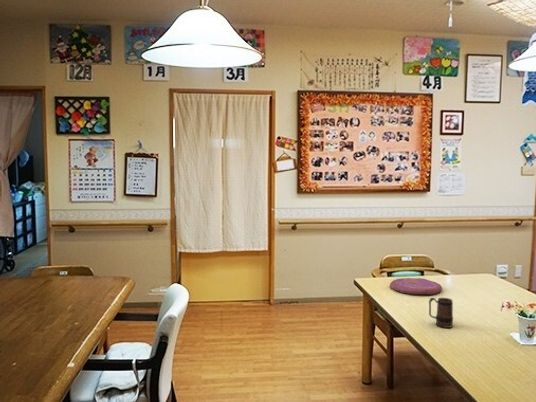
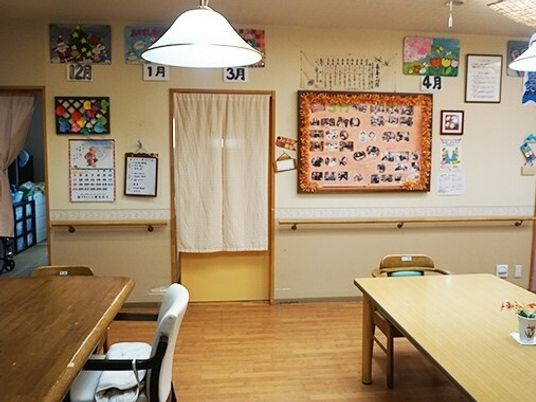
- plate [389,277,443,295]
- mug [428,297,454,329]
